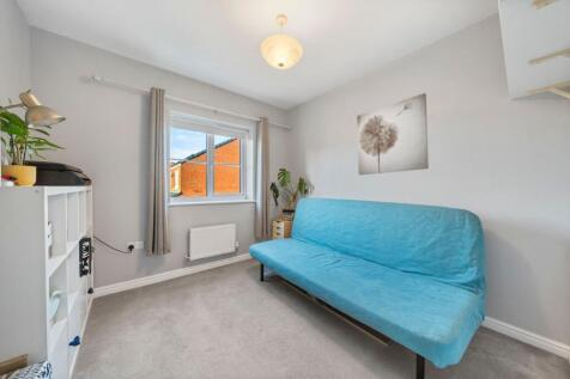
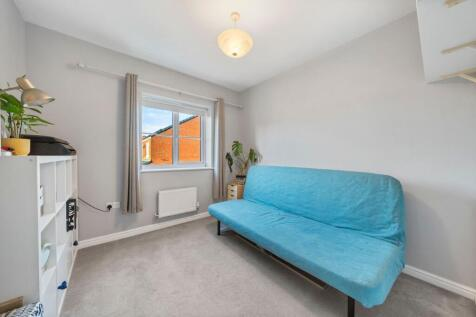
- wall art [356,92,430,176]
